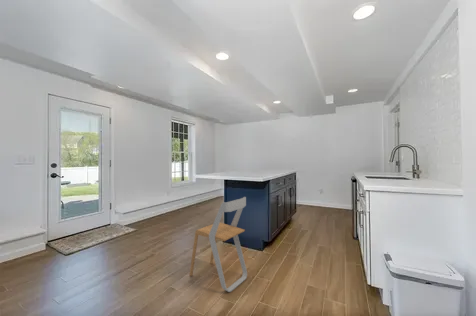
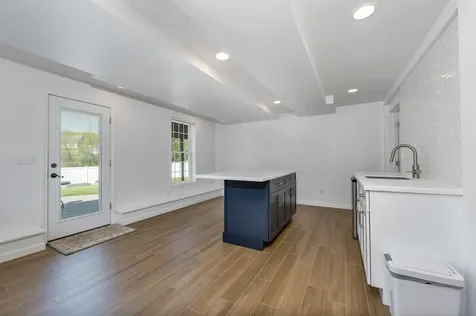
- chair [189,196,248,293]
